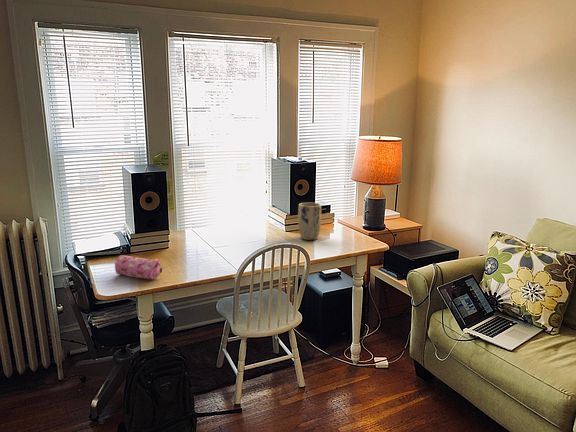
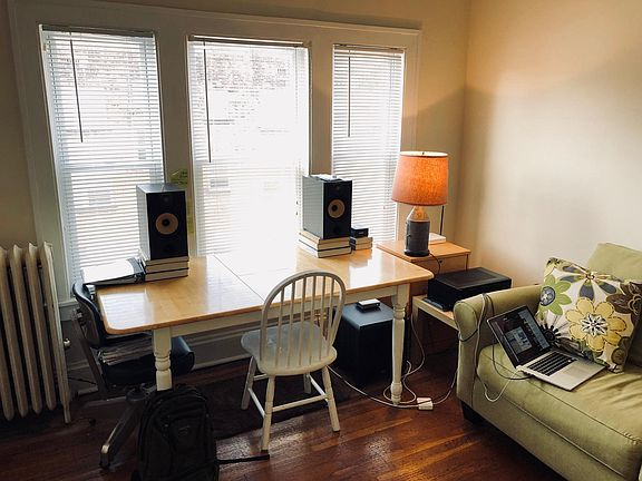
- plant pot [297,202,322,241]
- pencil case [114,254,163,280]
